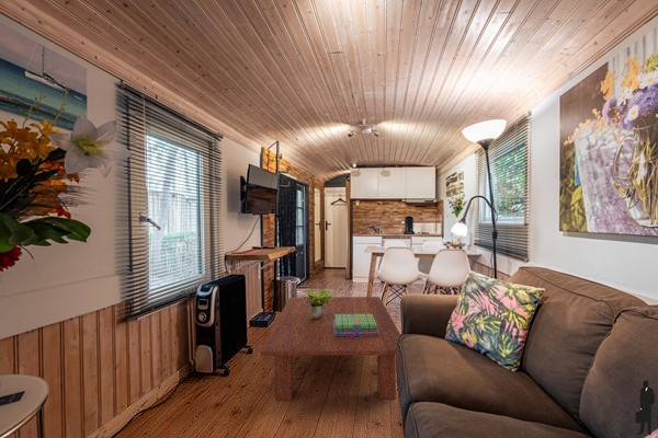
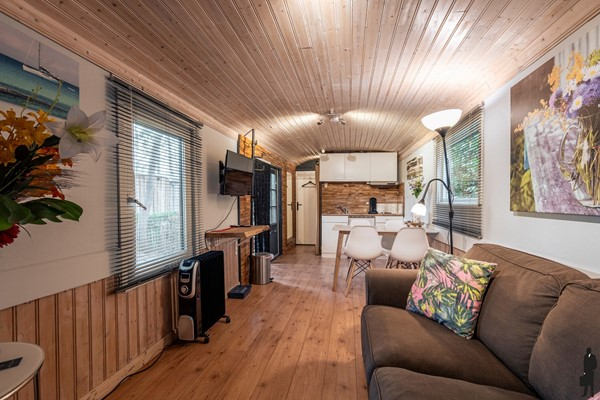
- potted plant [302,286,332,319]
- stack of books [333,314,378,337]
- coffee table [260,296,401,402]
